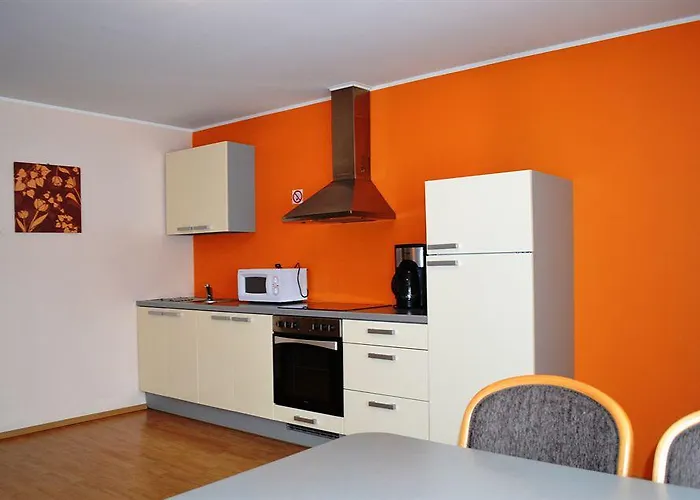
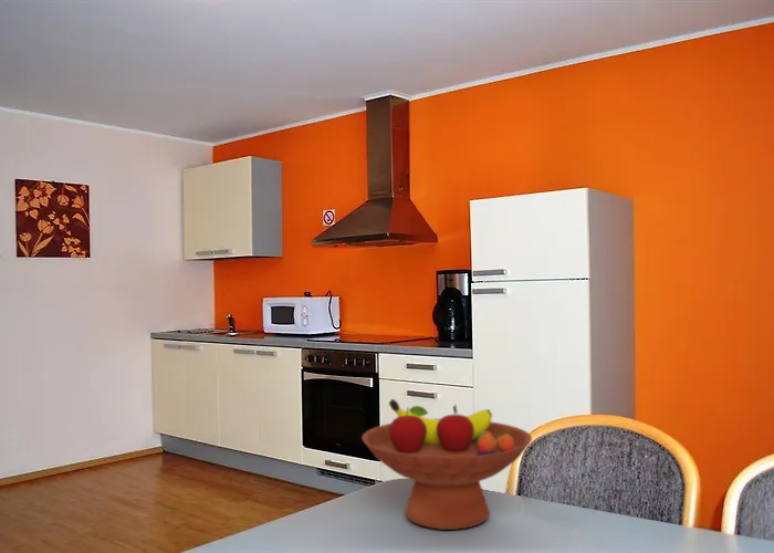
+ fruit bowl [360,398,533,531]
